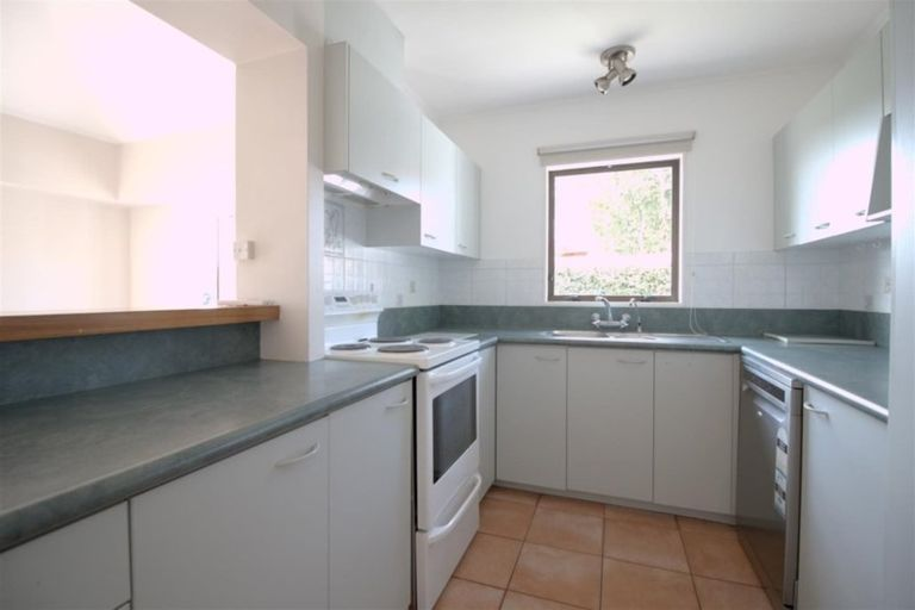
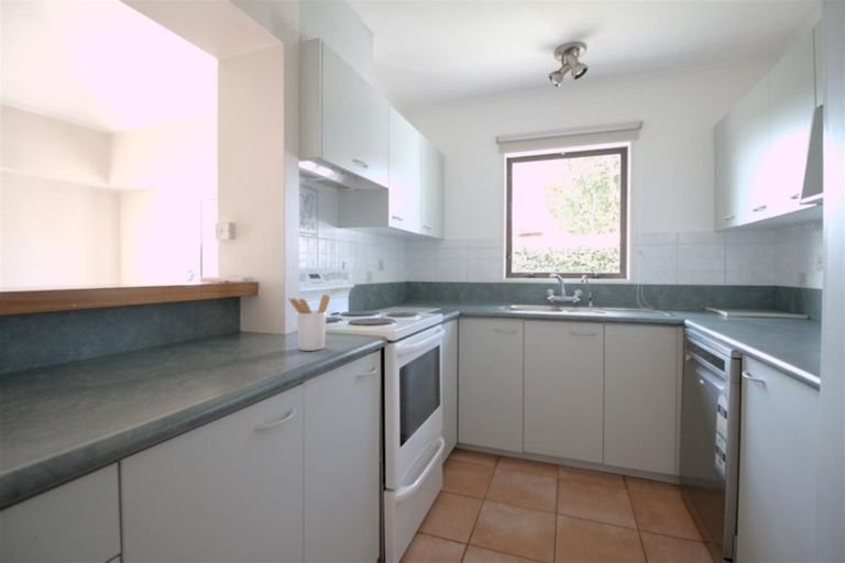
+ utensil holder [287,294,331,352]
